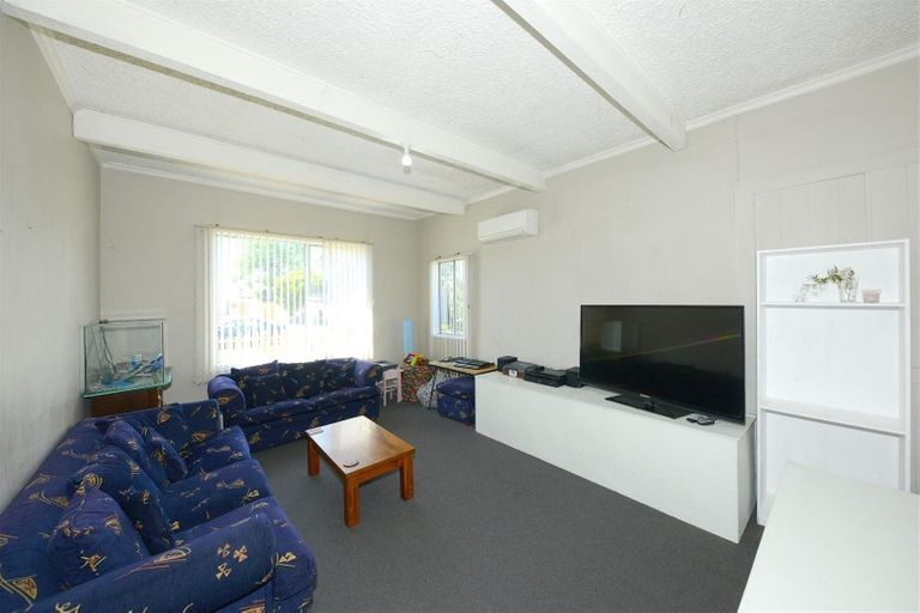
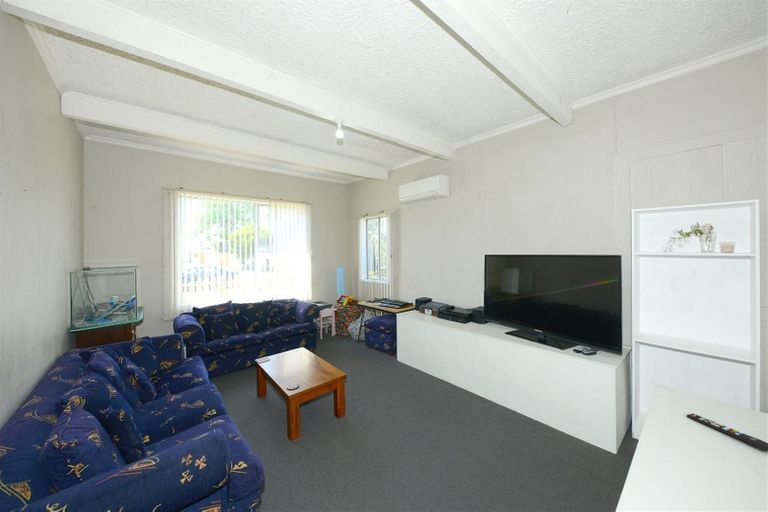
+ remote control [686,413,768,452]
